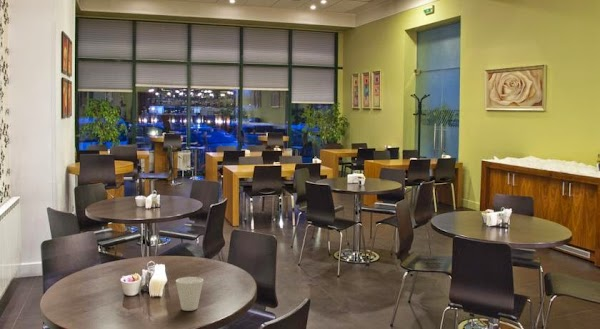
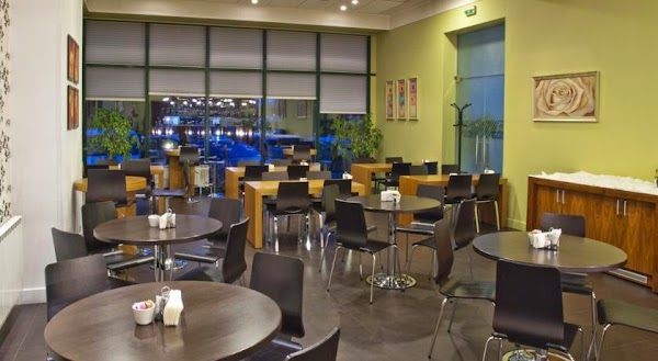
- cup [175,276,204,312]
